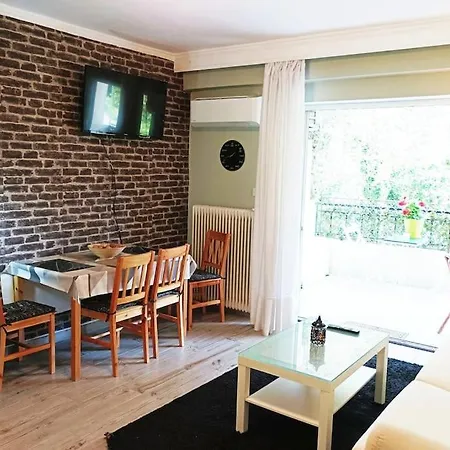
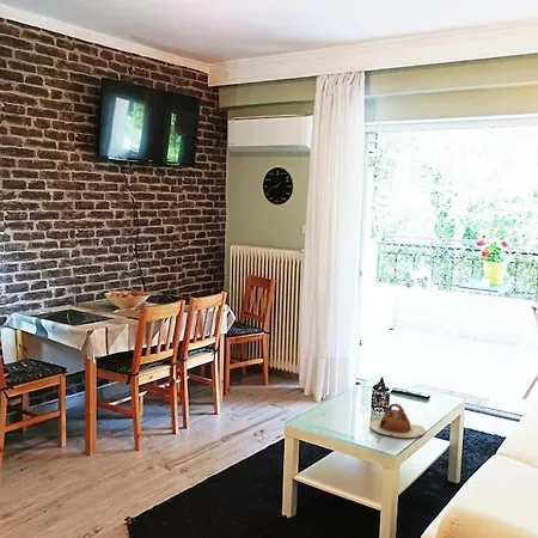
+ teapot [369,402,427,439]
